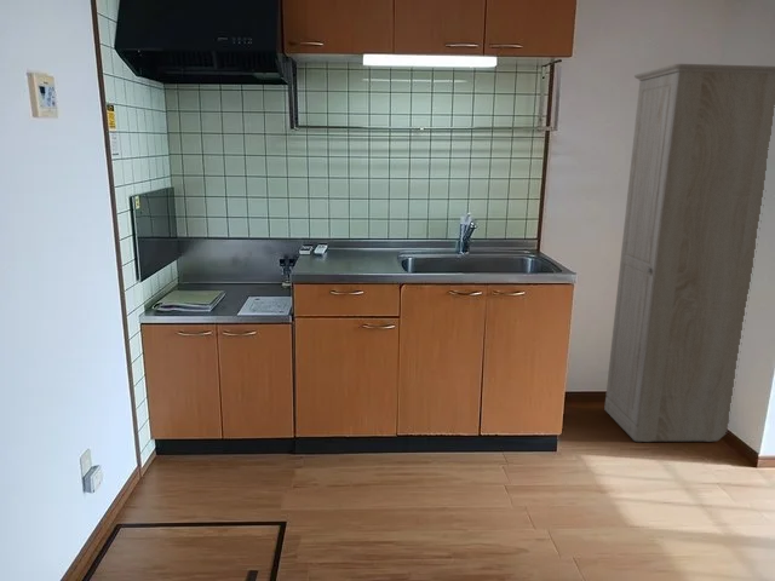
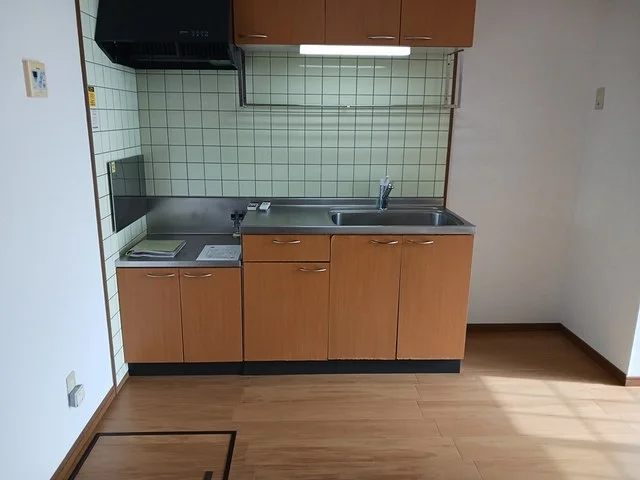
- cabinet [603,63,775,443]
